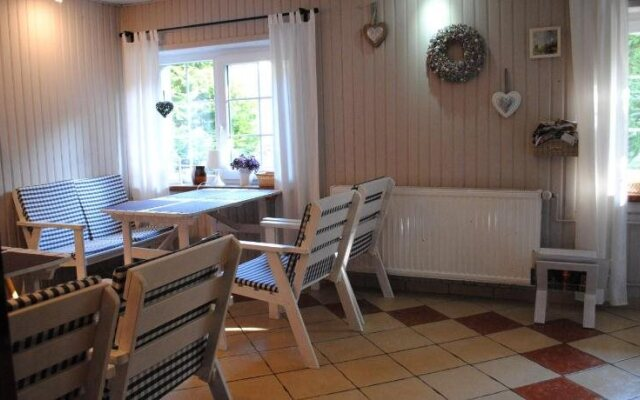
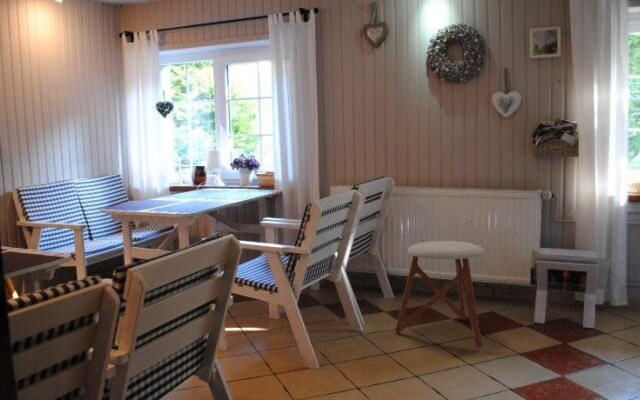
+ stool [394,240,485,349]
